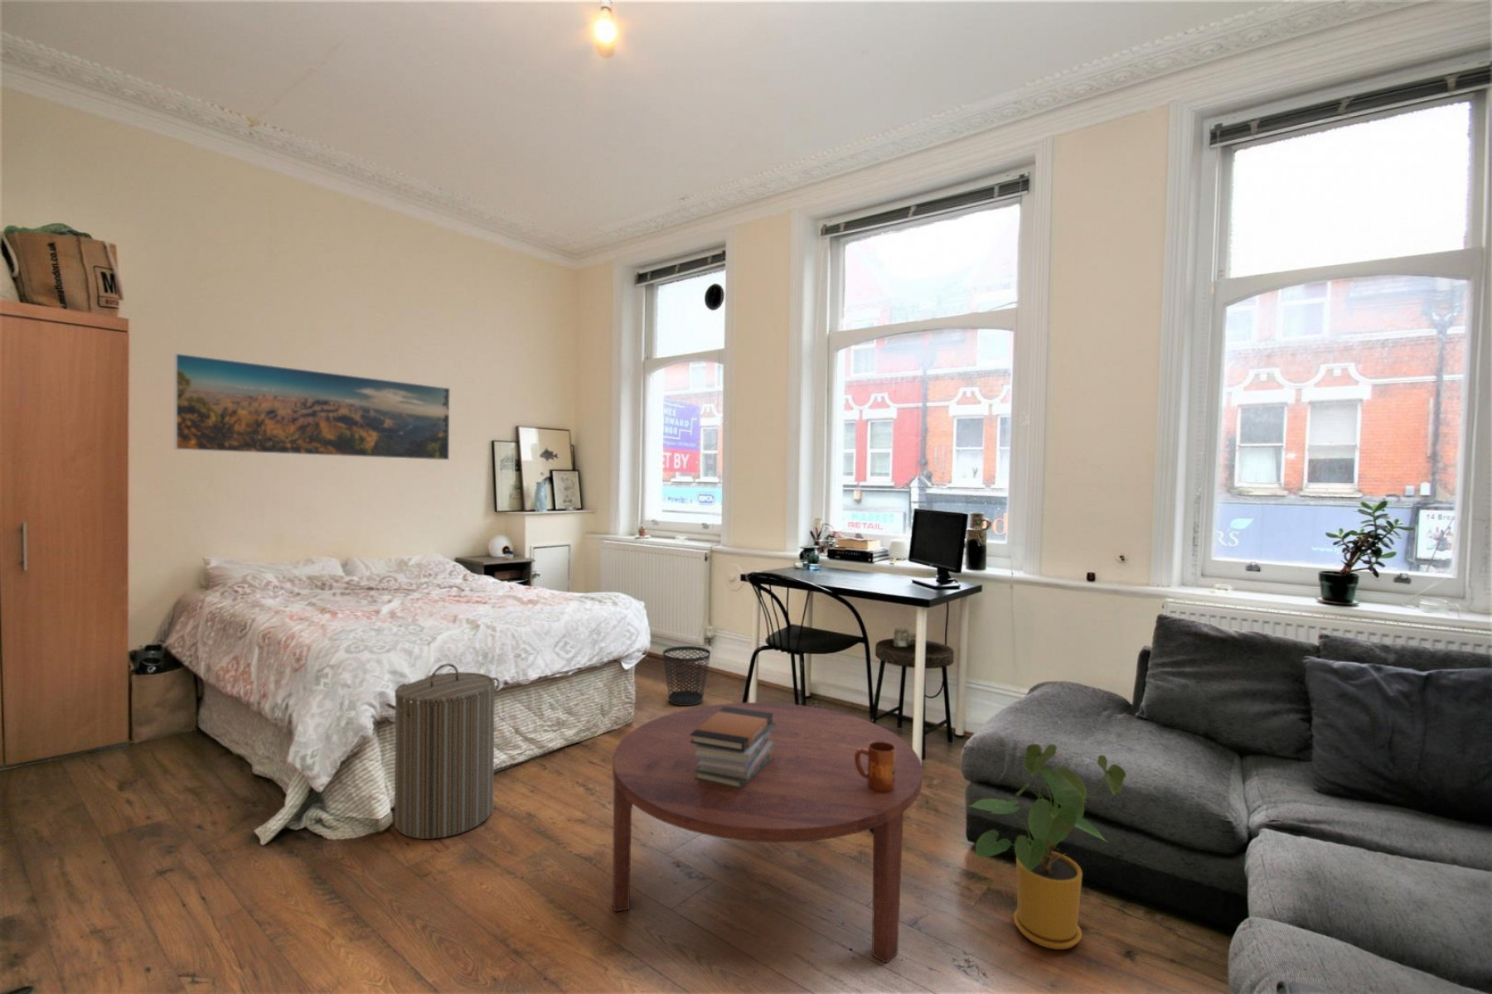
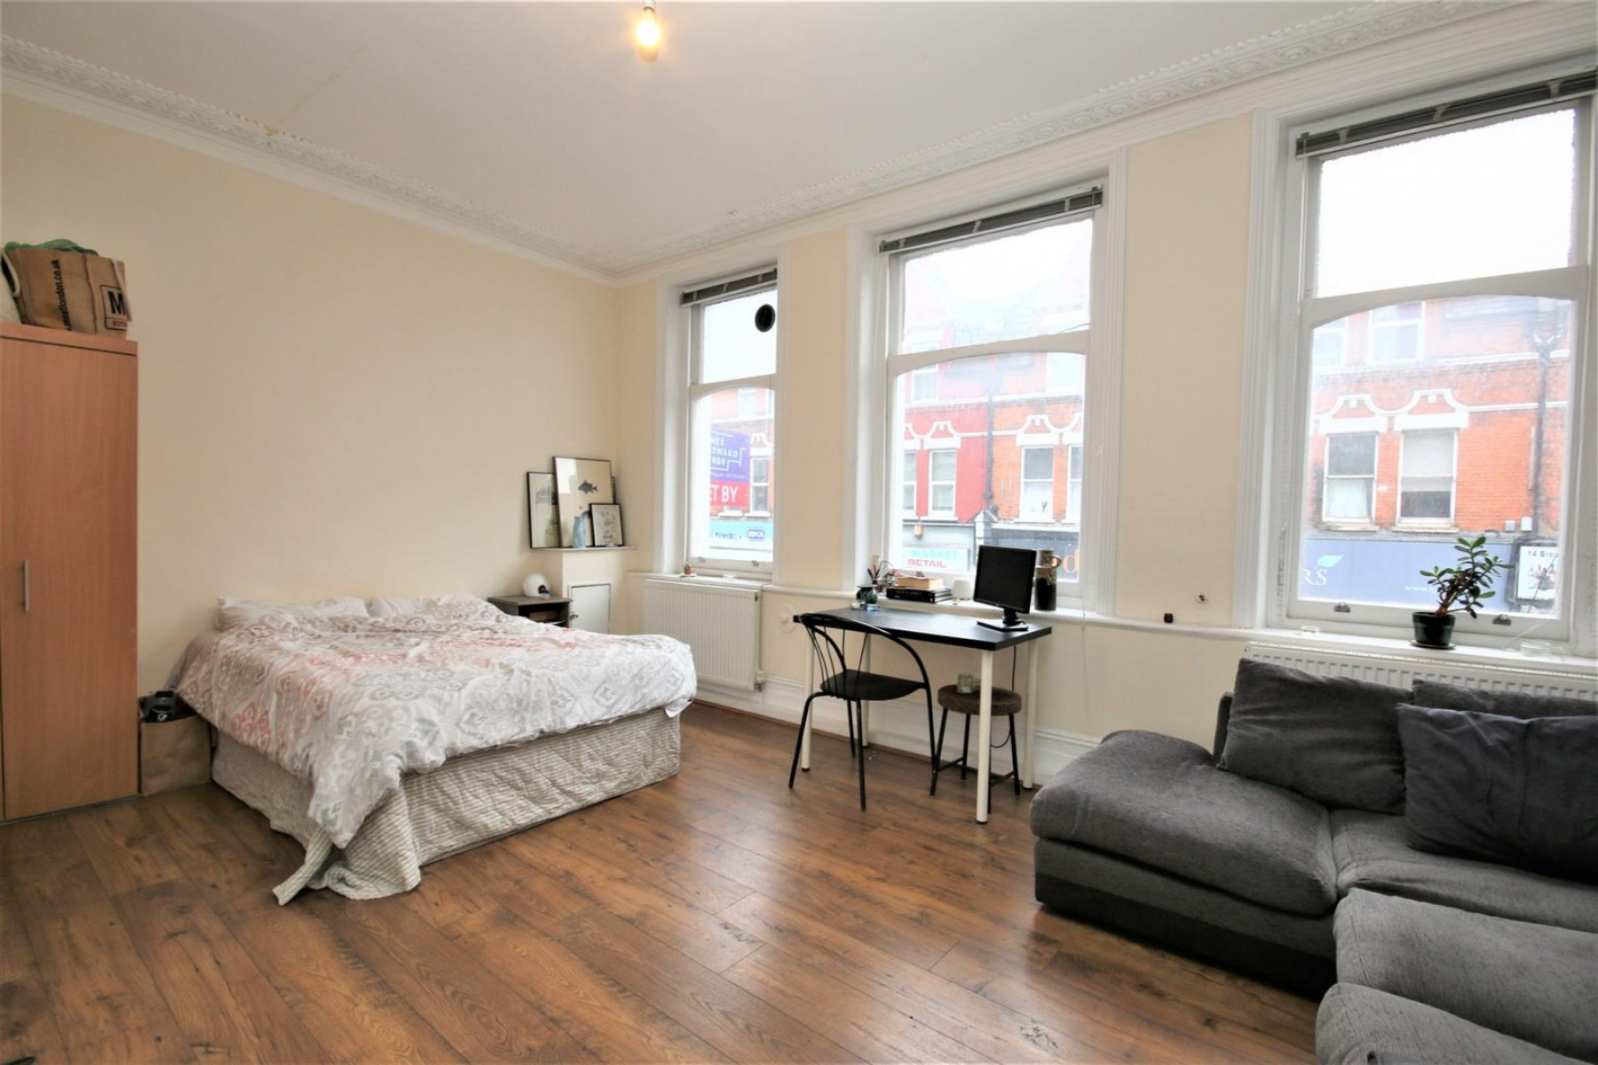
- laundry hamper [384,662,501,840]
- book stack [690,707,775,789]
- house plant [967,743,1127,950]
- wastebasket [662,646,712,707]
- mug [855,741,895,793]
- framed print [173,353,451,460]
- coffee table [612,701,924,963]
